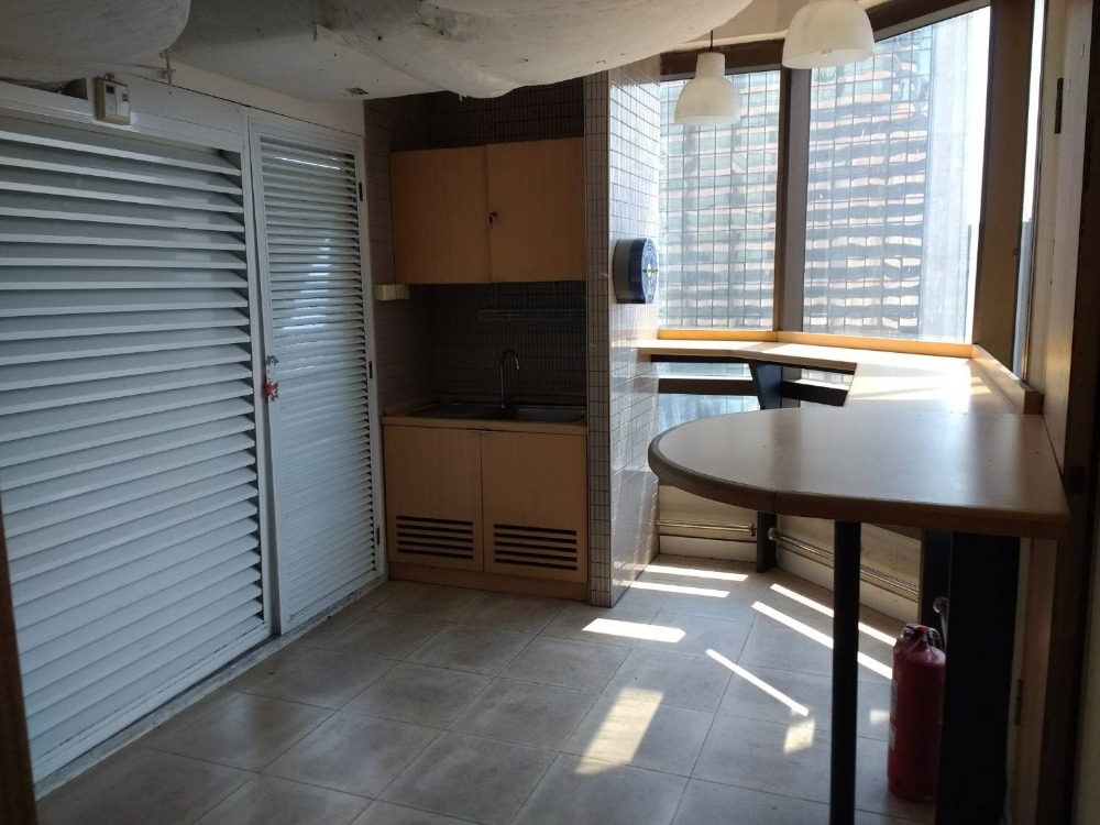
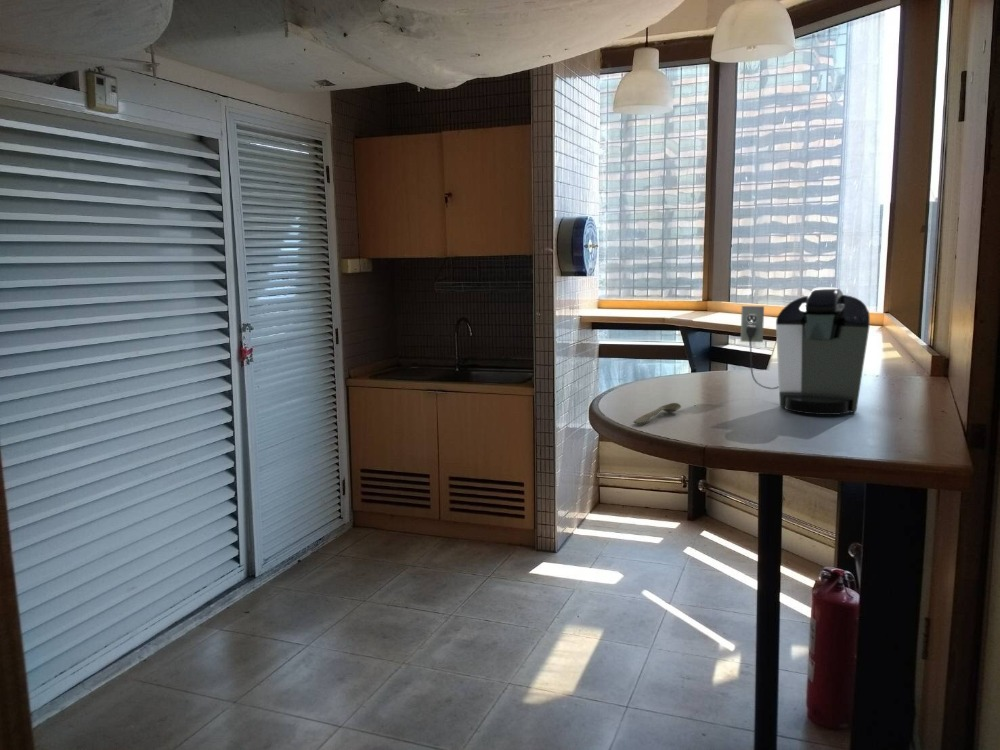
+ coffee maker [740,286,871,416]
+ spoon [633,402,682,425]
